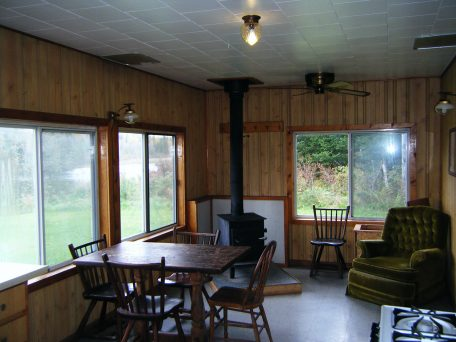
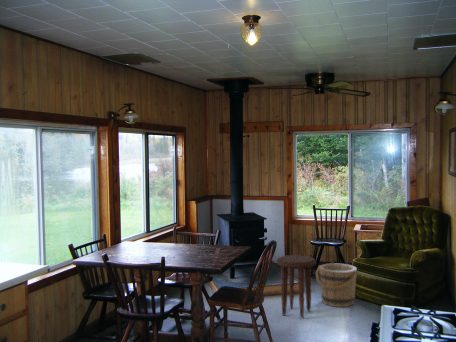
+ bucket [314,262,359,308]
+ side table [275,254,317,319]
